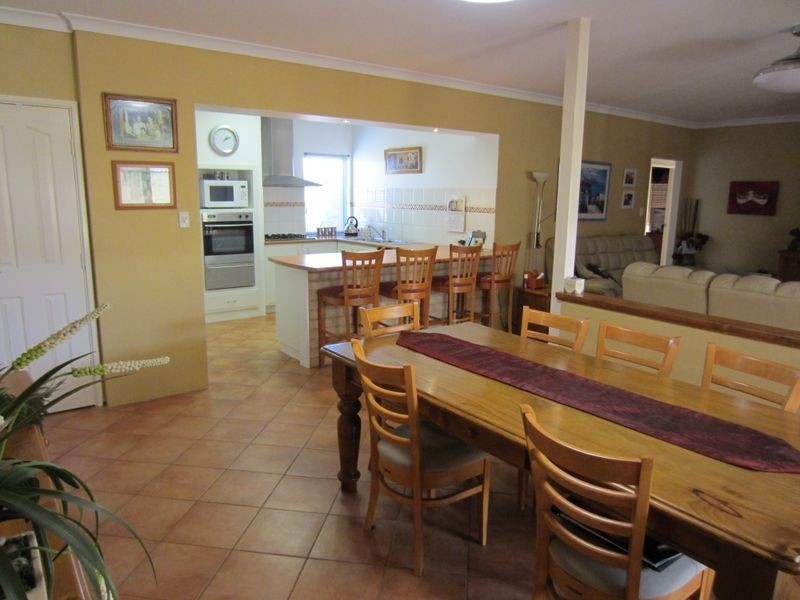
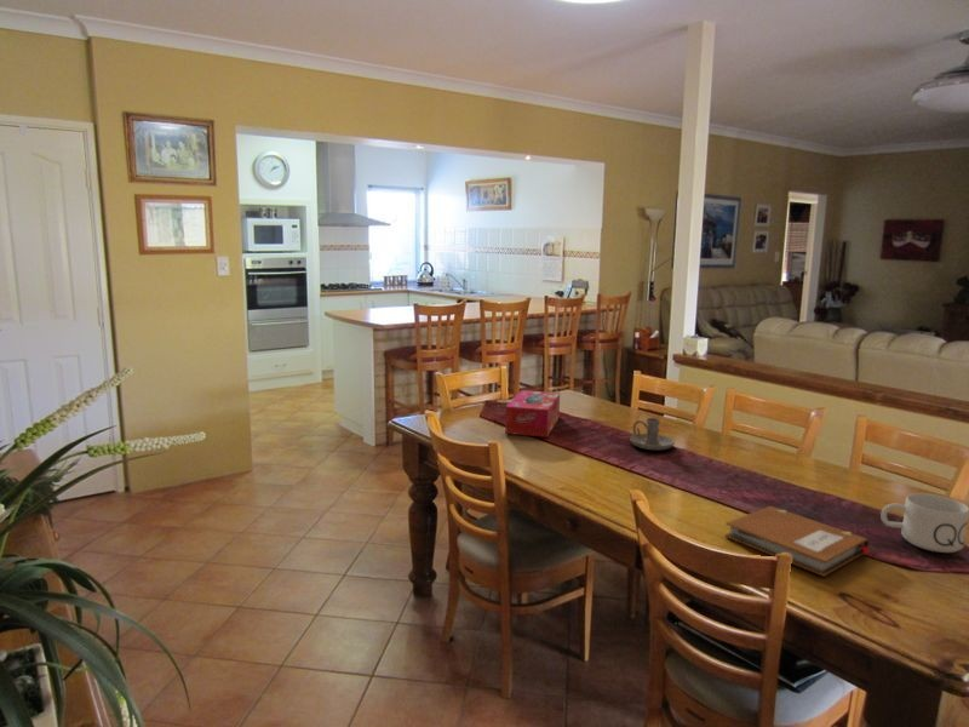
+ mug [879,492,969,554]
+ candle holder [629,417,676,451]
+ tissue box [504,389,561,439]
+ notebook [723,505,871,578]
